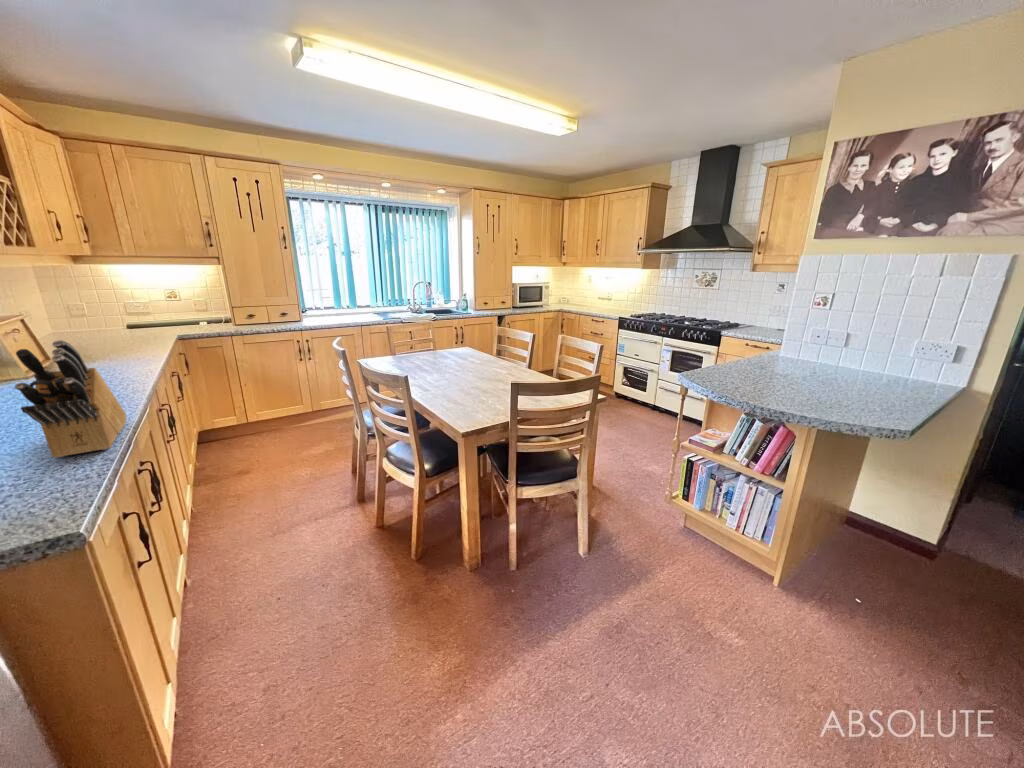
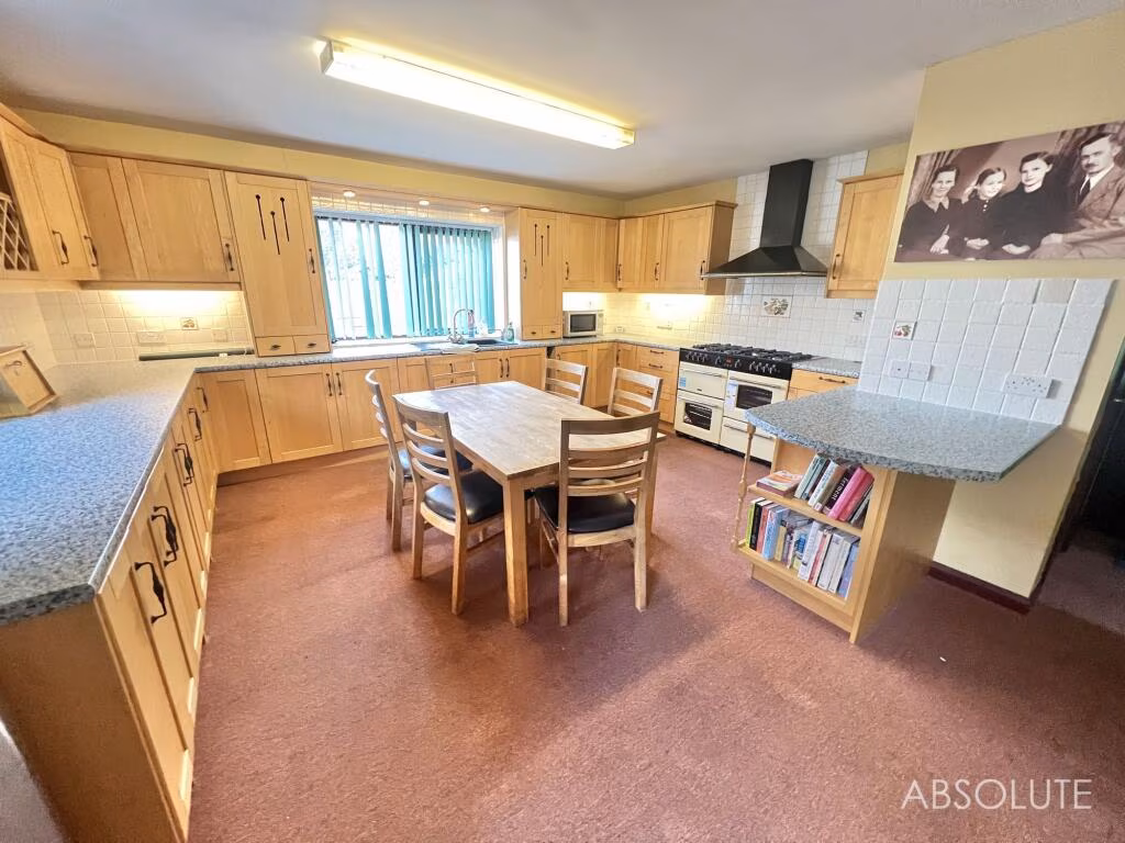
- knife block [13,339,127,458]
